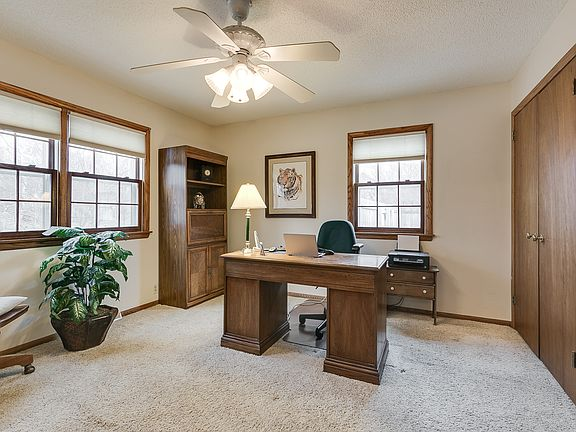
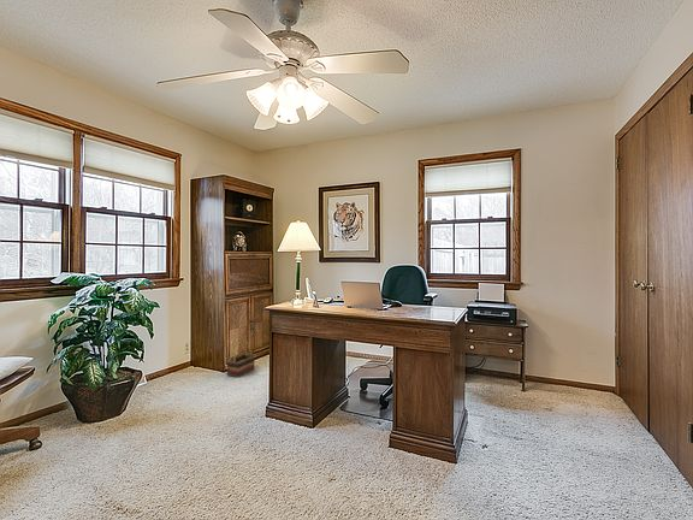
+ basket [226,337,256,378]
